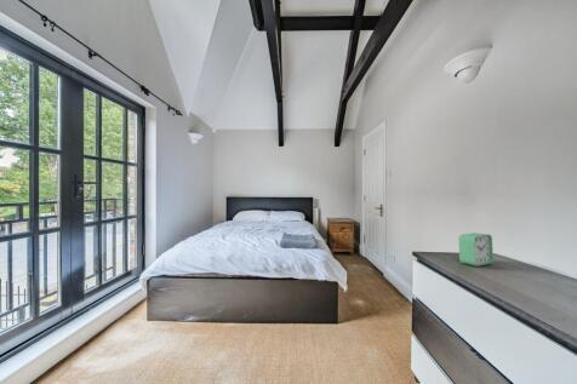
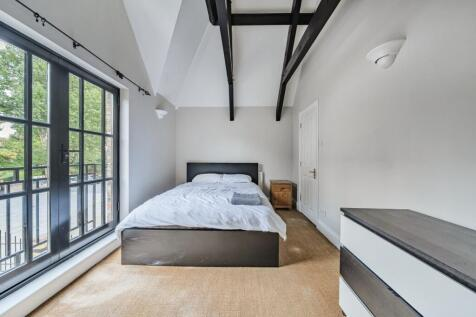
- alarm clock [457,231,495,268]
